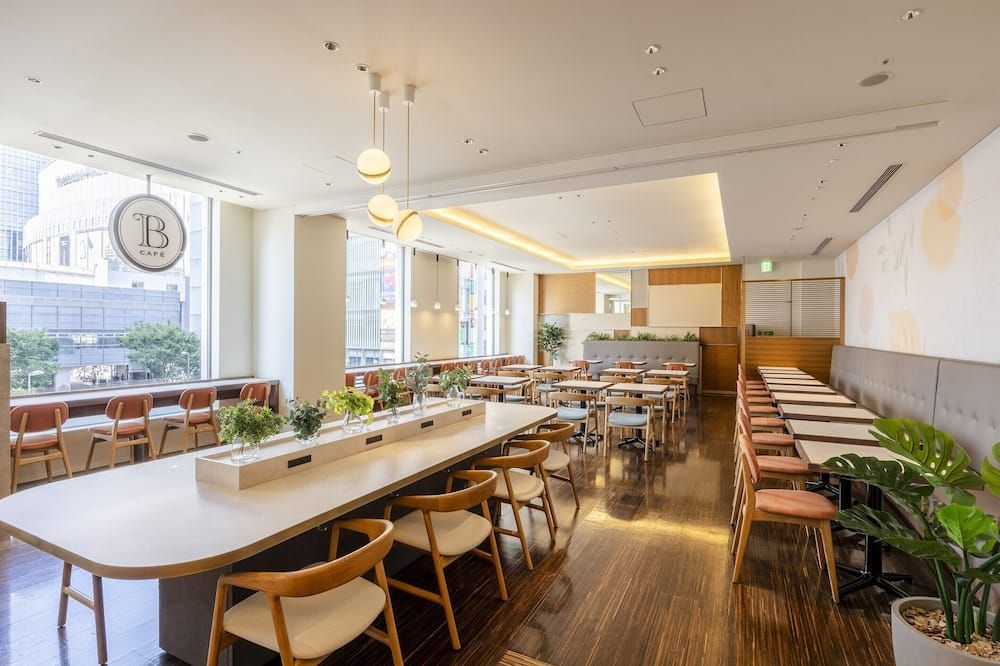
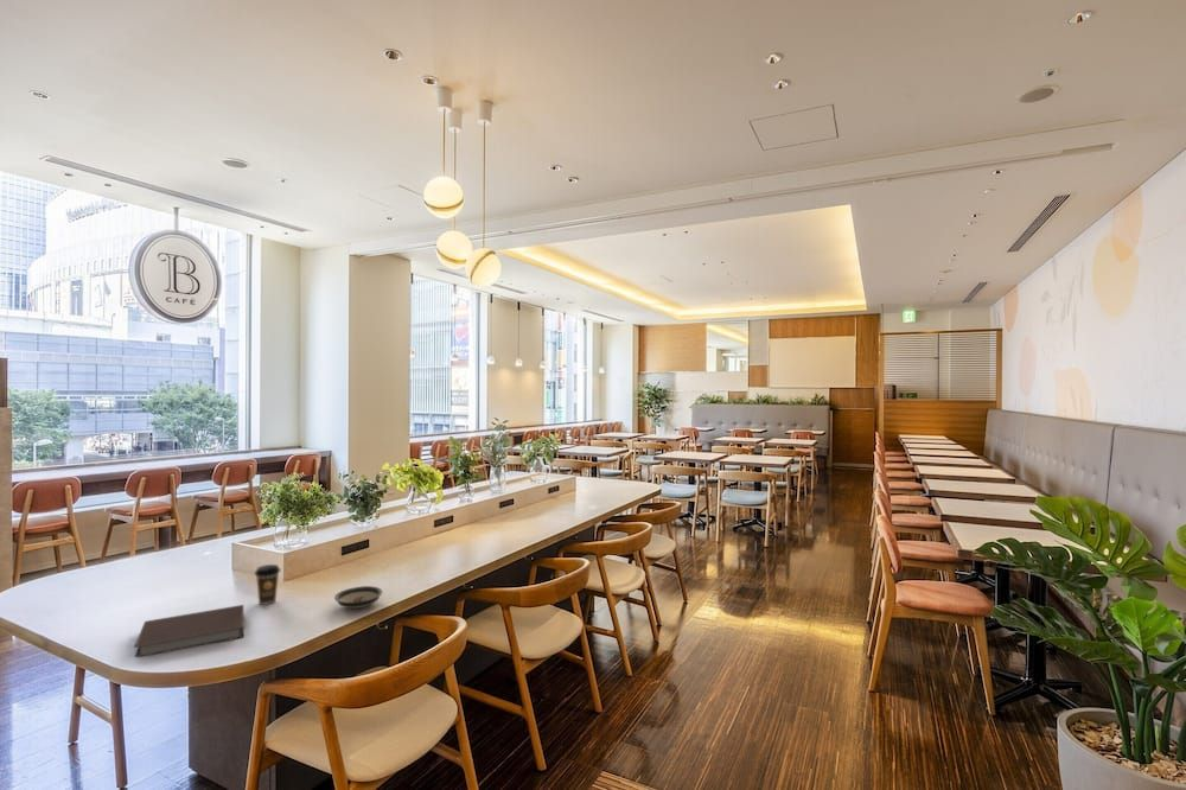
+ coffee cup [254,563,281,606]
+ notebook [133,604,246,658]
+ saucer [333,585,383,610]
